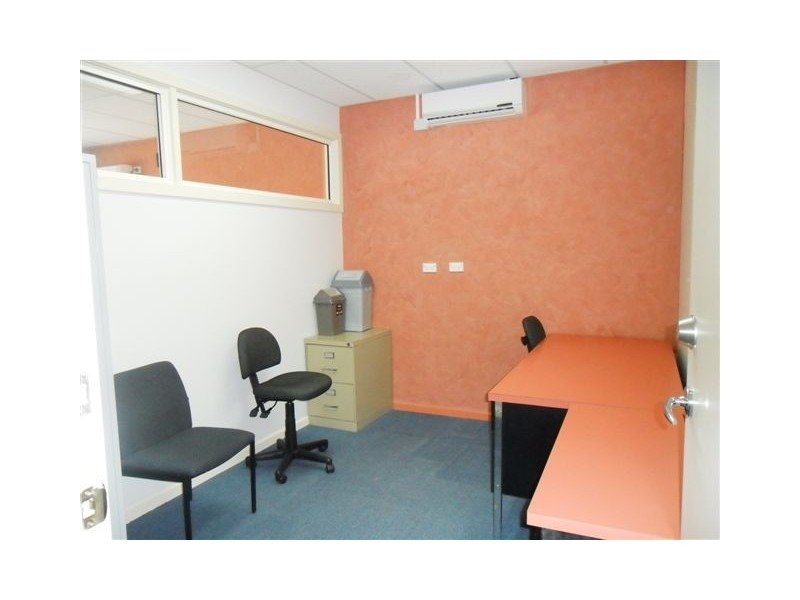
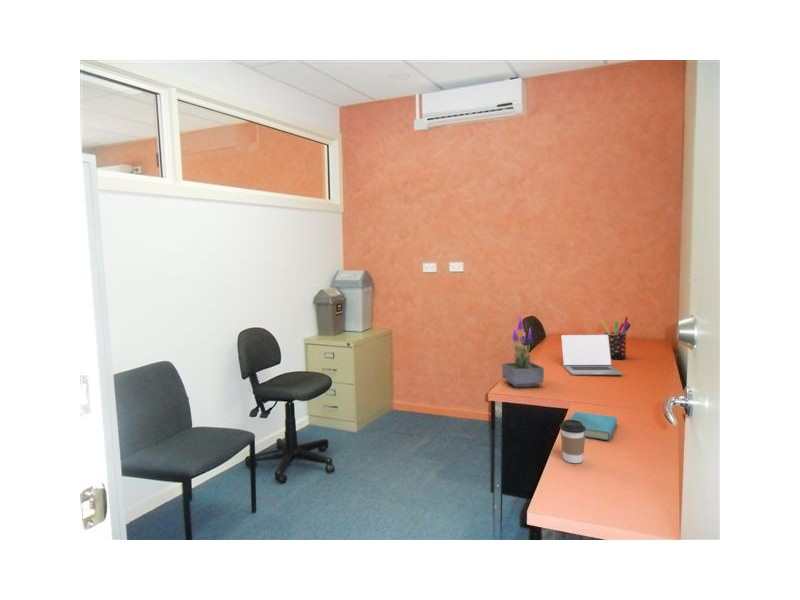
+ potted plant [501,313,545,388]
+ pen holder [599,316,632,360]
+ book [569,410,618,441]
+ laptop [560,334,624,376]
+ coffee cup [559,419,586,464]
